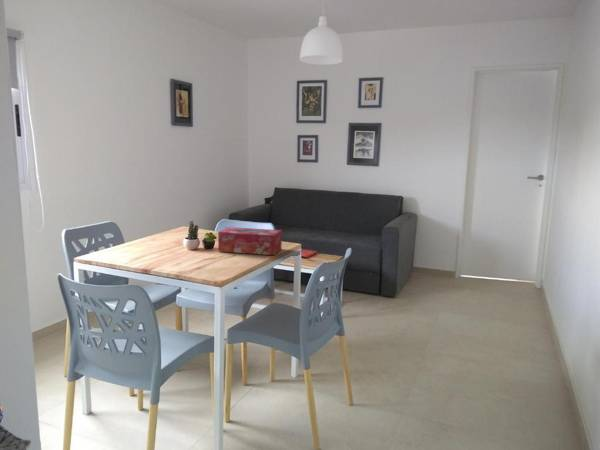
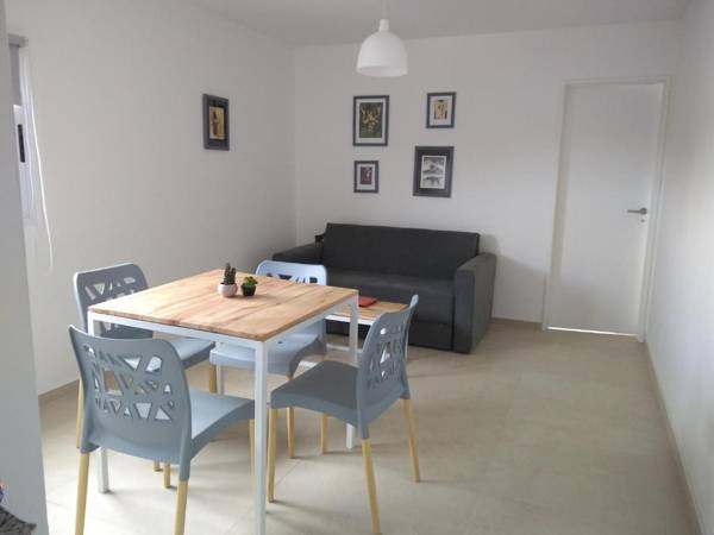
- tissue box [217,226,283,256]
